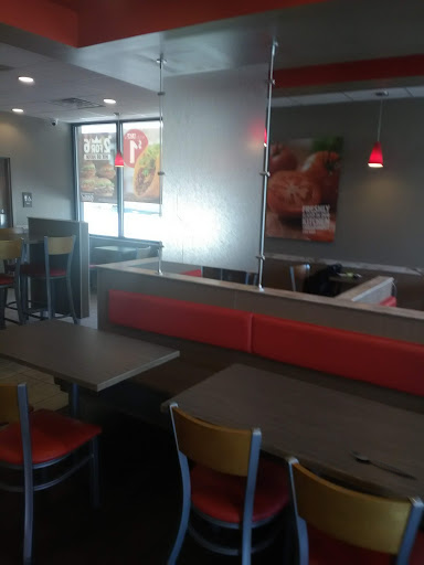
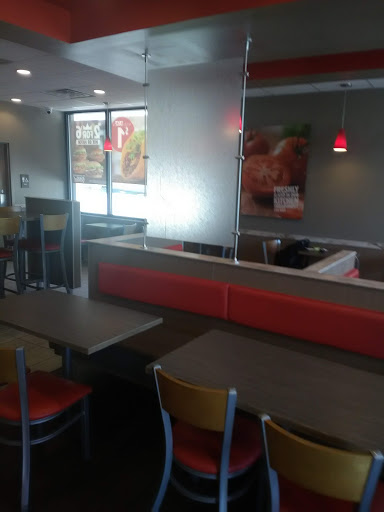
- spoon [348,449,415,478]
